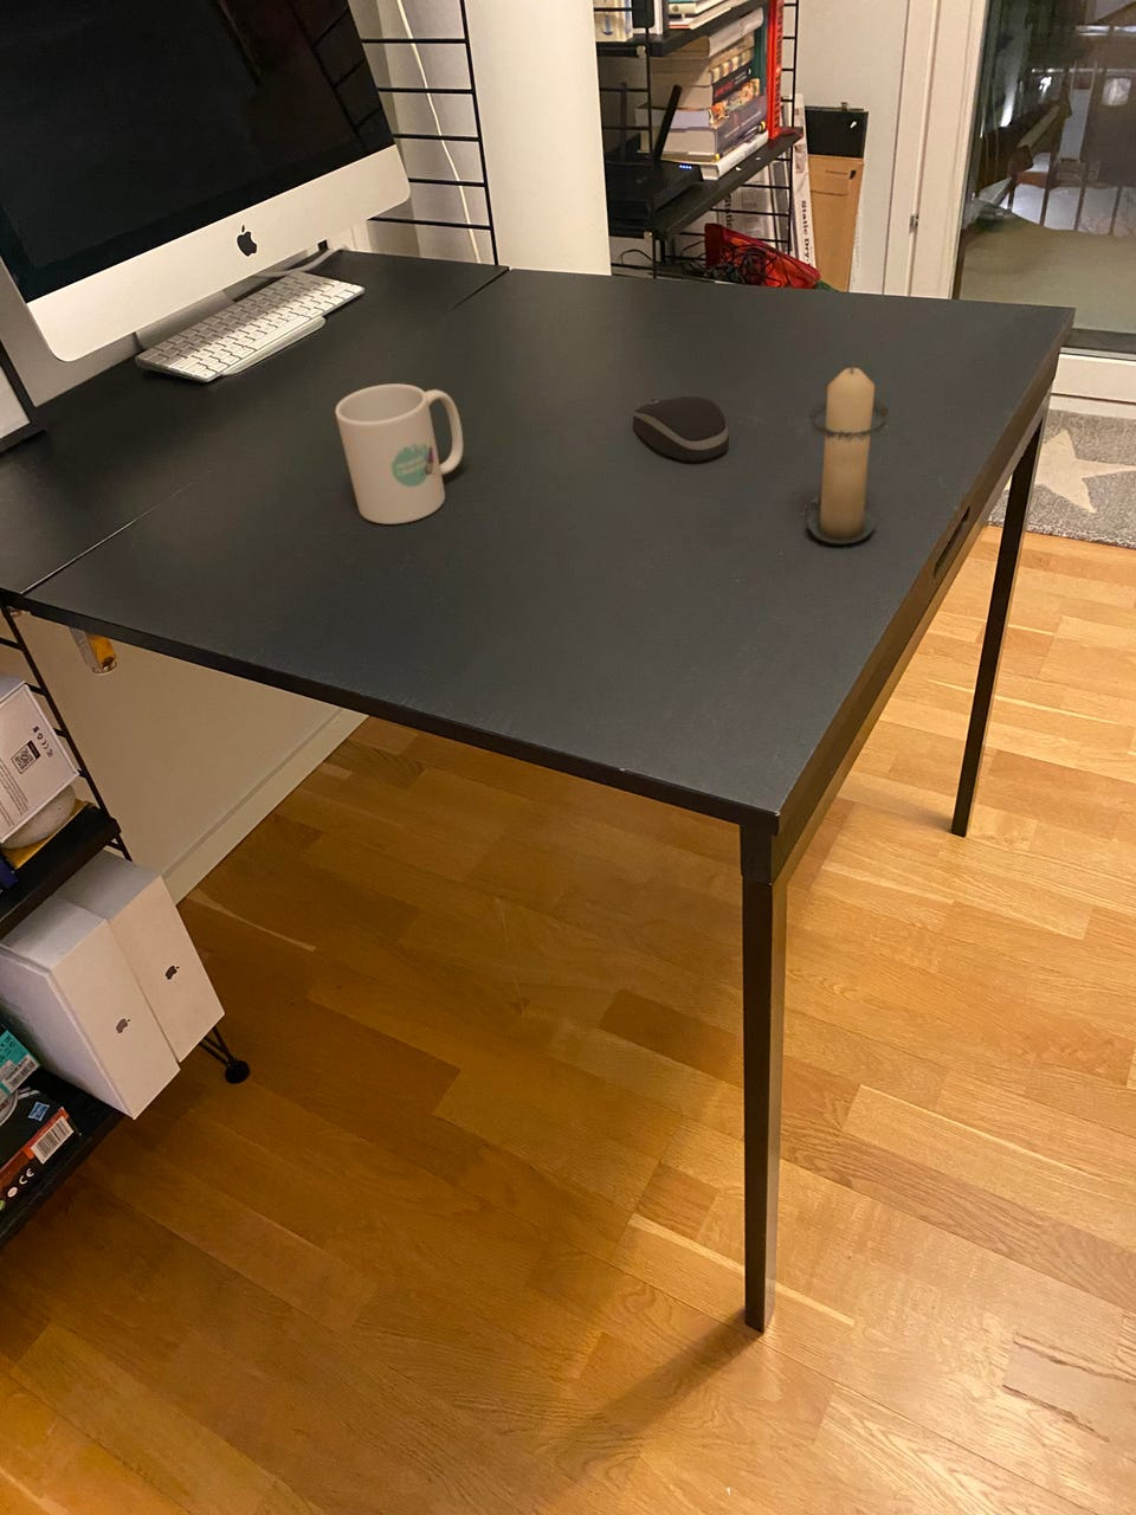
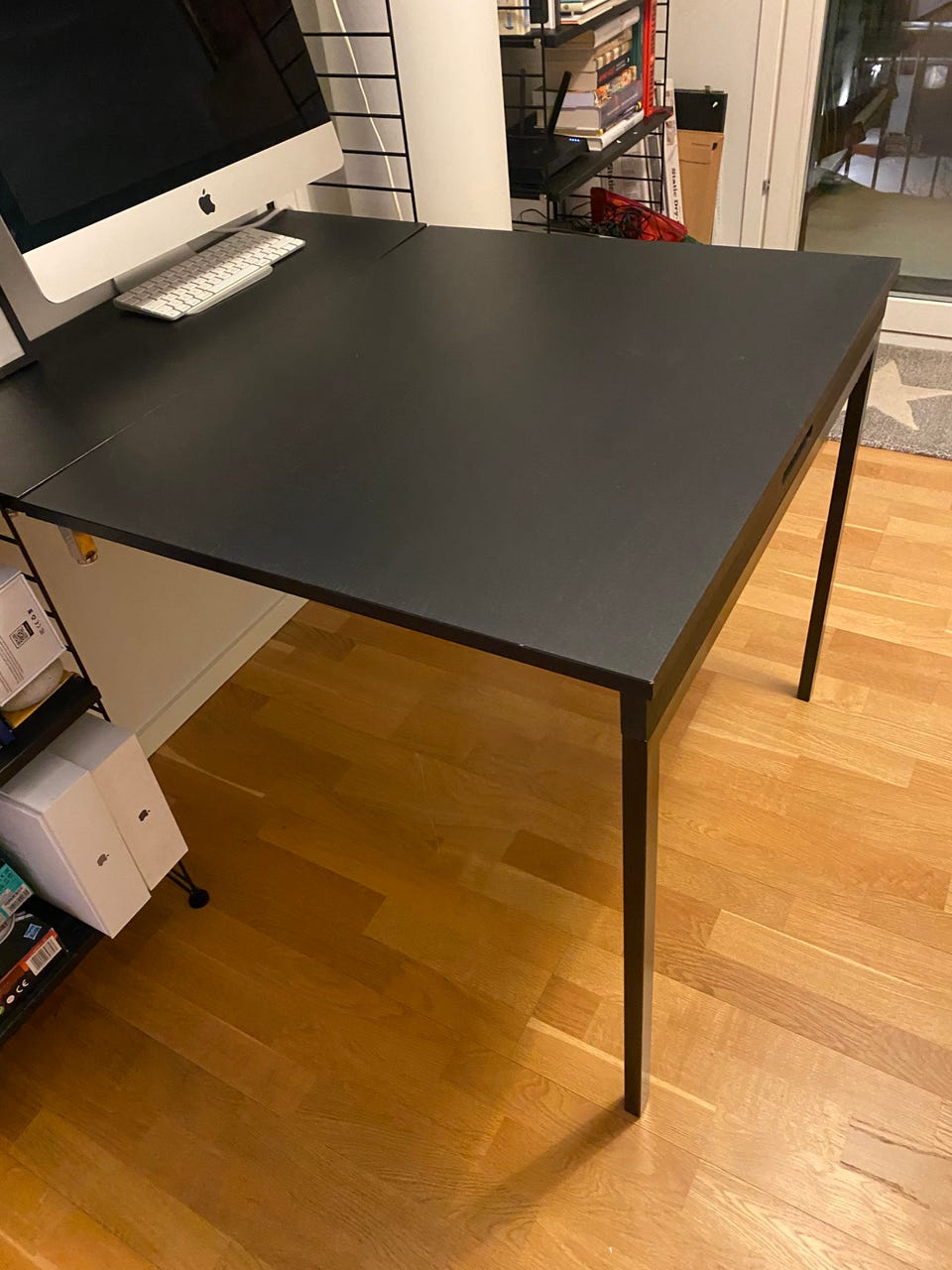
- mug [334,382,464,526]
- computer mouse [632,395,730,463]
- candle [802,355,891,545]
